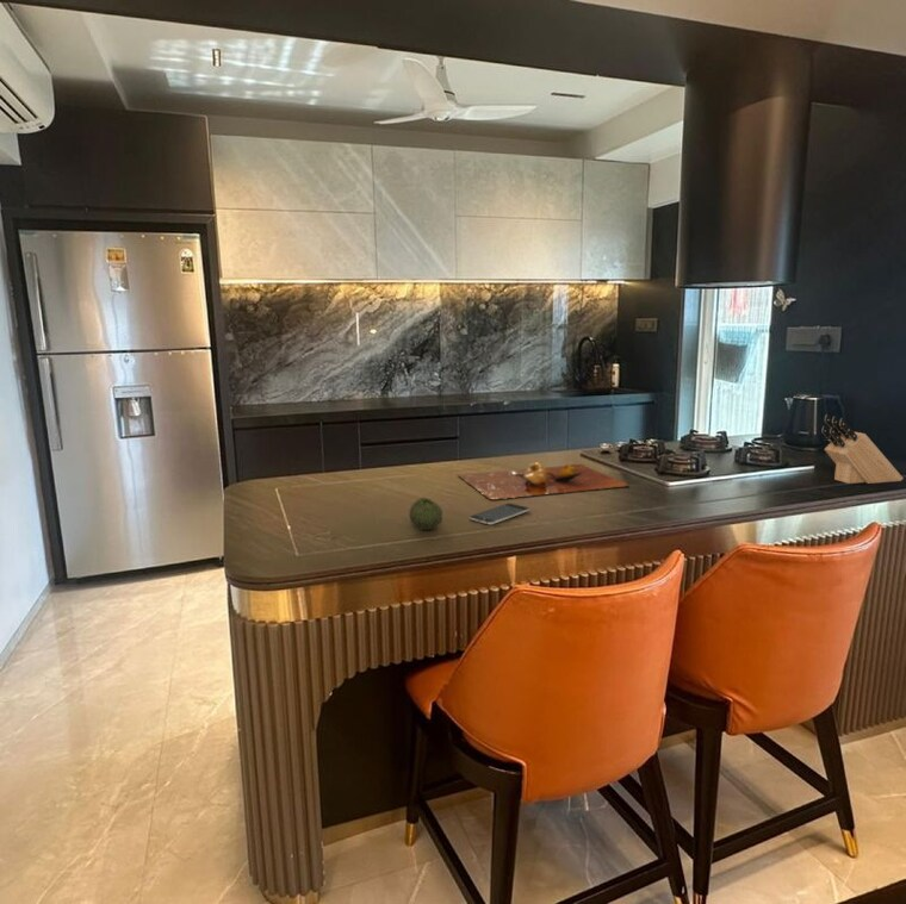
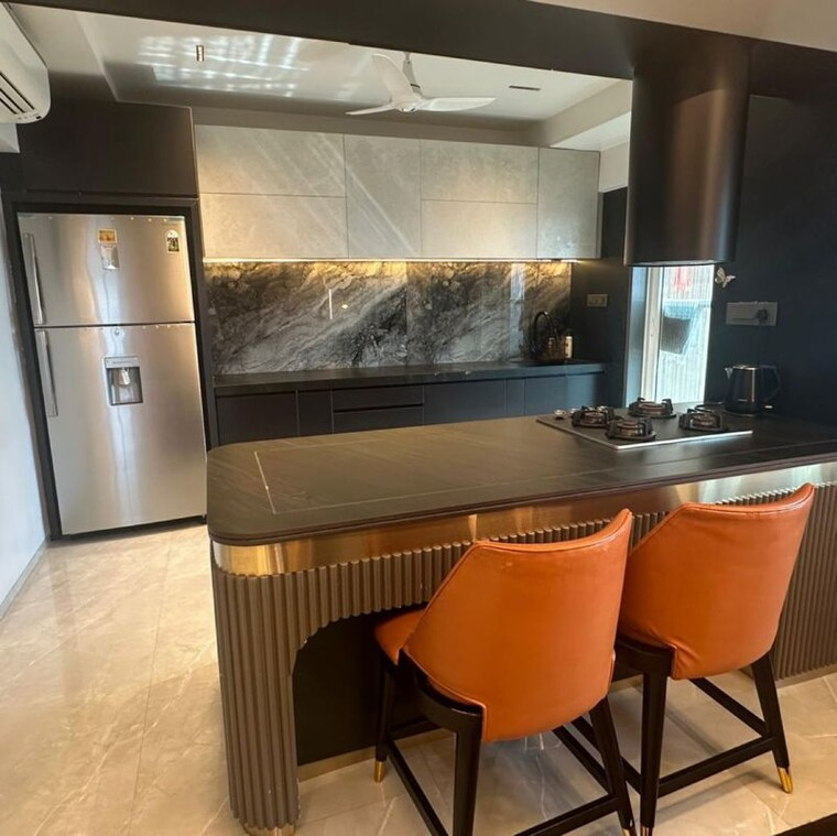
- fruit [408,497,443,531]
- knife block [820,413,905,485]
- smartphone [468,503,530,525]
- cutting board [458,461,629,500]
